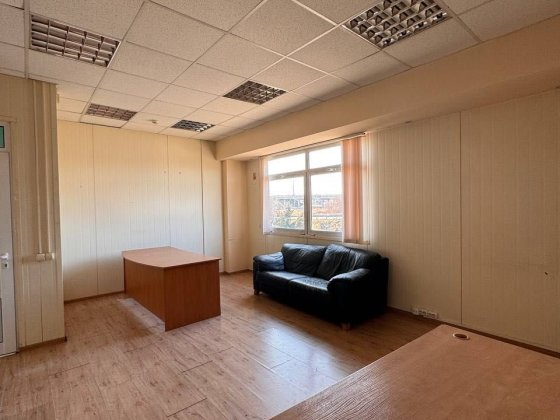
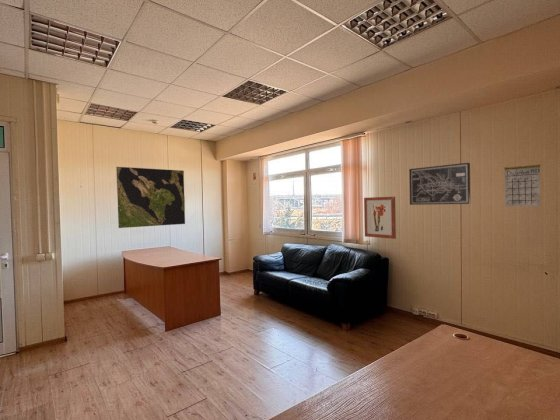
+ wall art [408,162,471,206]
+ world map [115,166,186,229]
+ wall art [363,196,397,240]
+ calendar [503,155,542,207]
